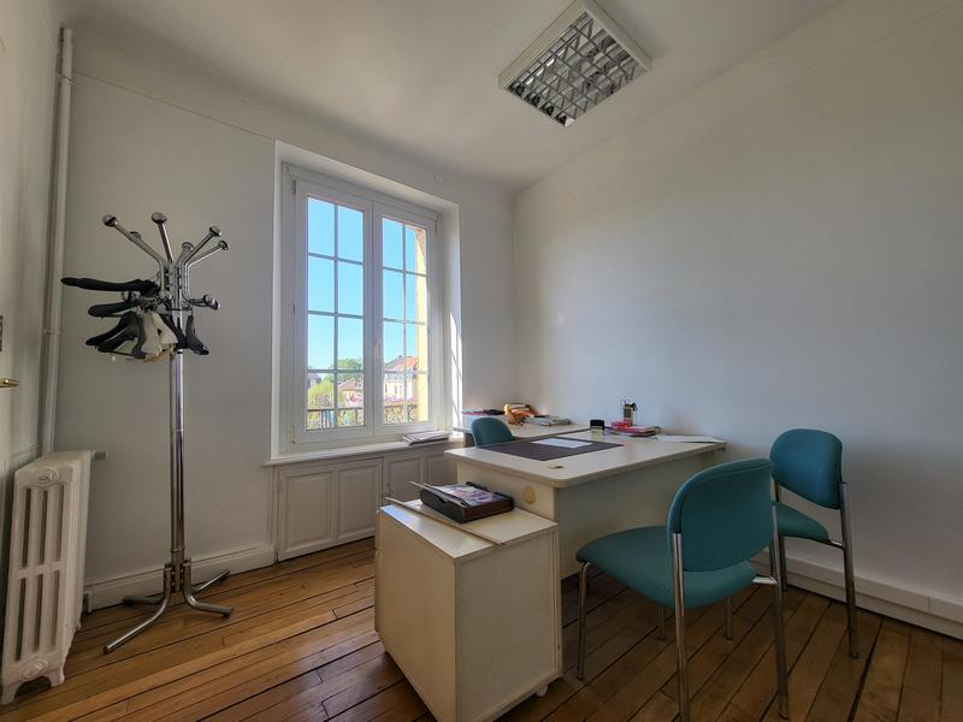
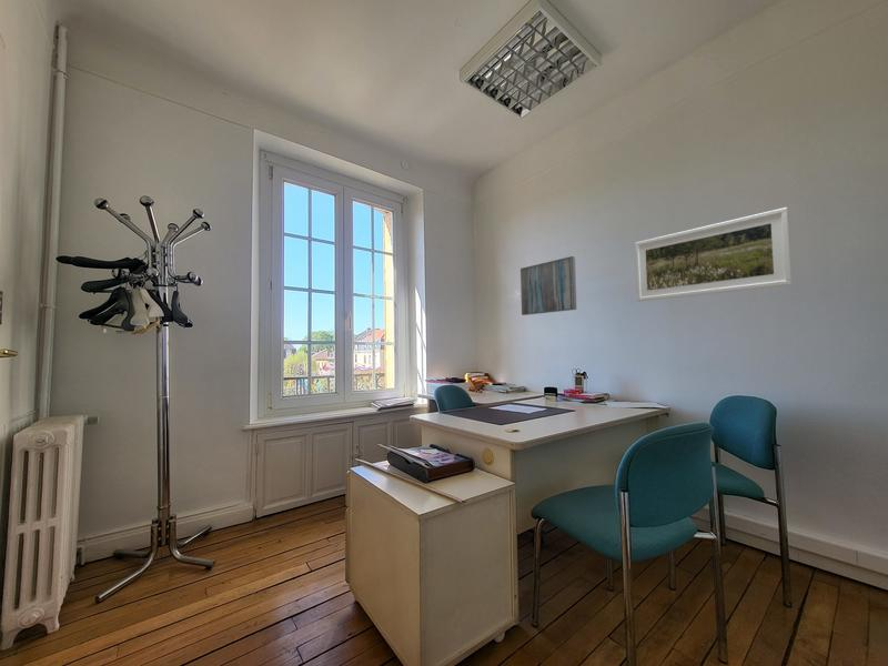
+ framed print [634,206,794,303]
+ wall art [519,255,577,316]
